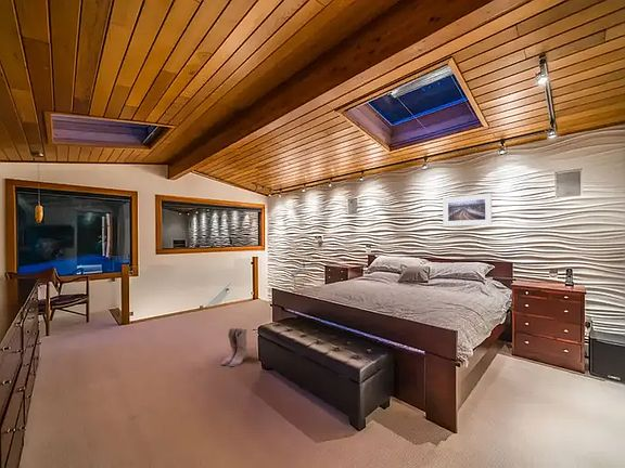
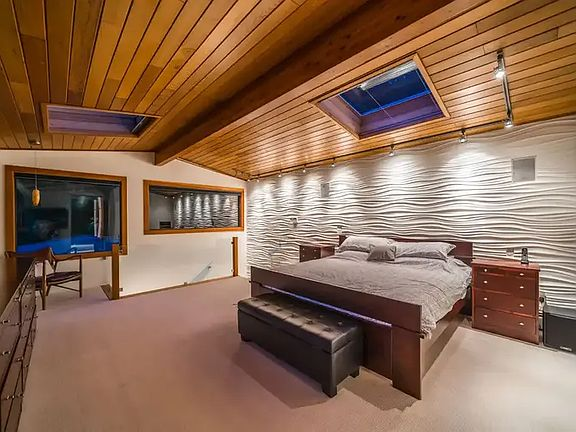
- boots [220,327,248,367]
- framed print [442,192,493,227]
